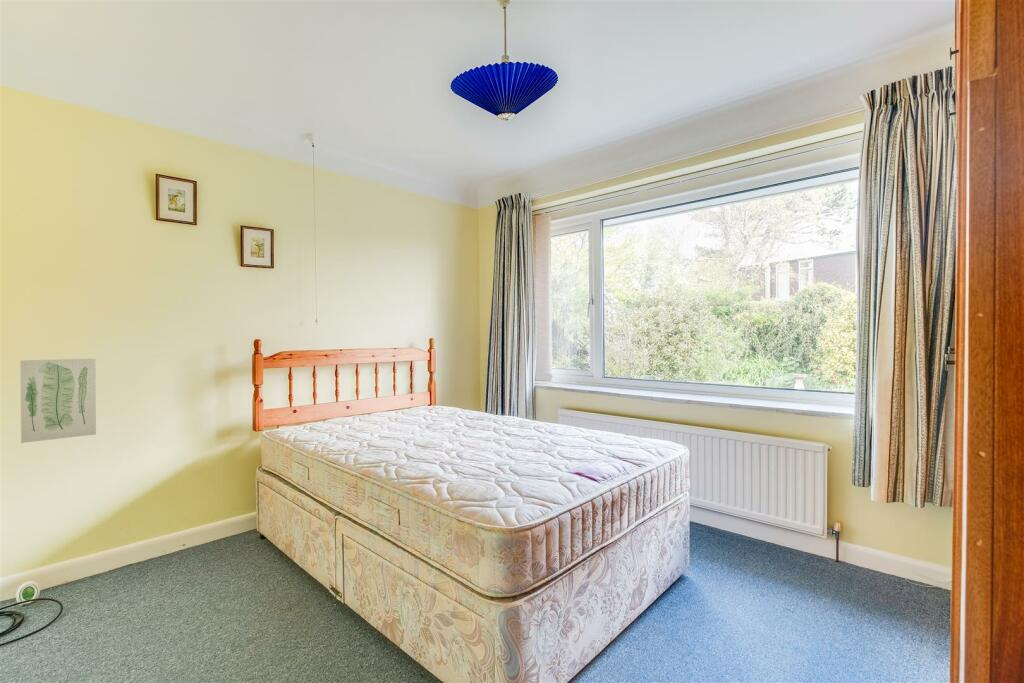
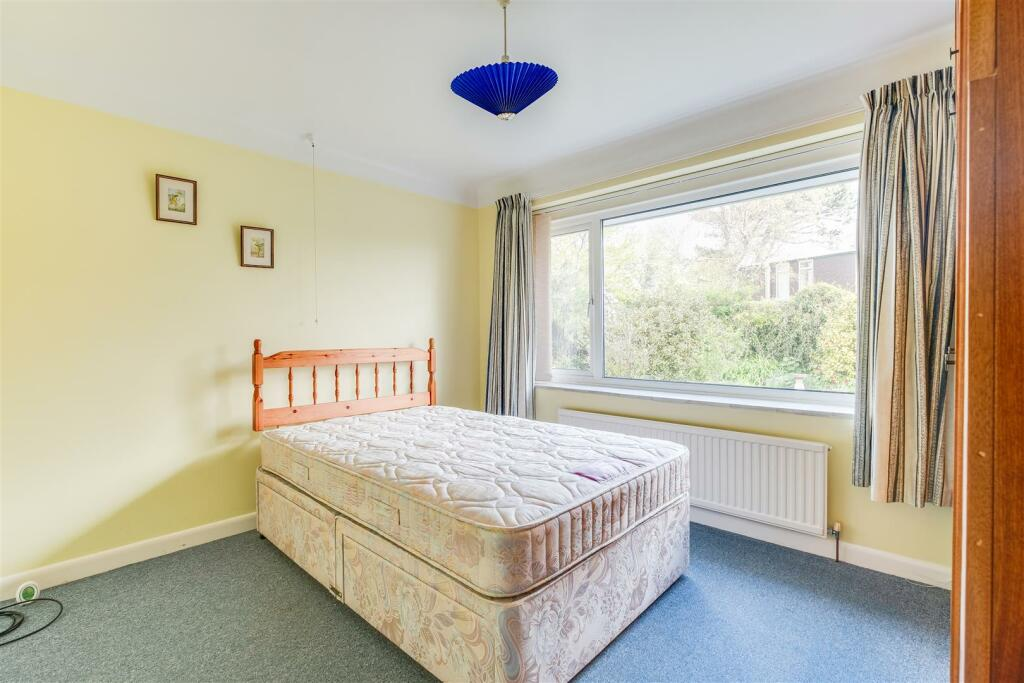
- wall art [20,358,97,444]
